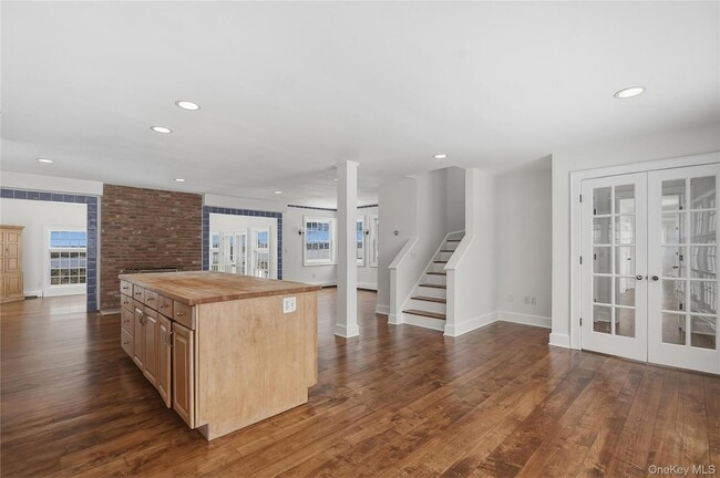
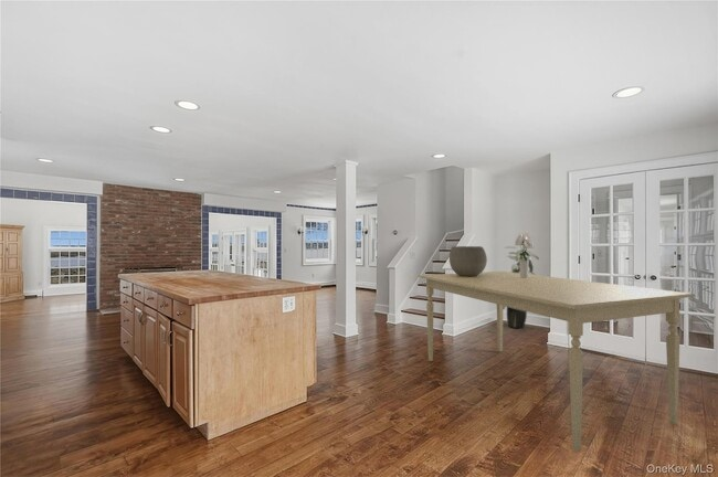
+ dining table [418,271,694,453]
+ ceramic pot [448,245,488,277]
+ bouquet [514,230,535,278]
+ indoor plant [503,245,540,330]
